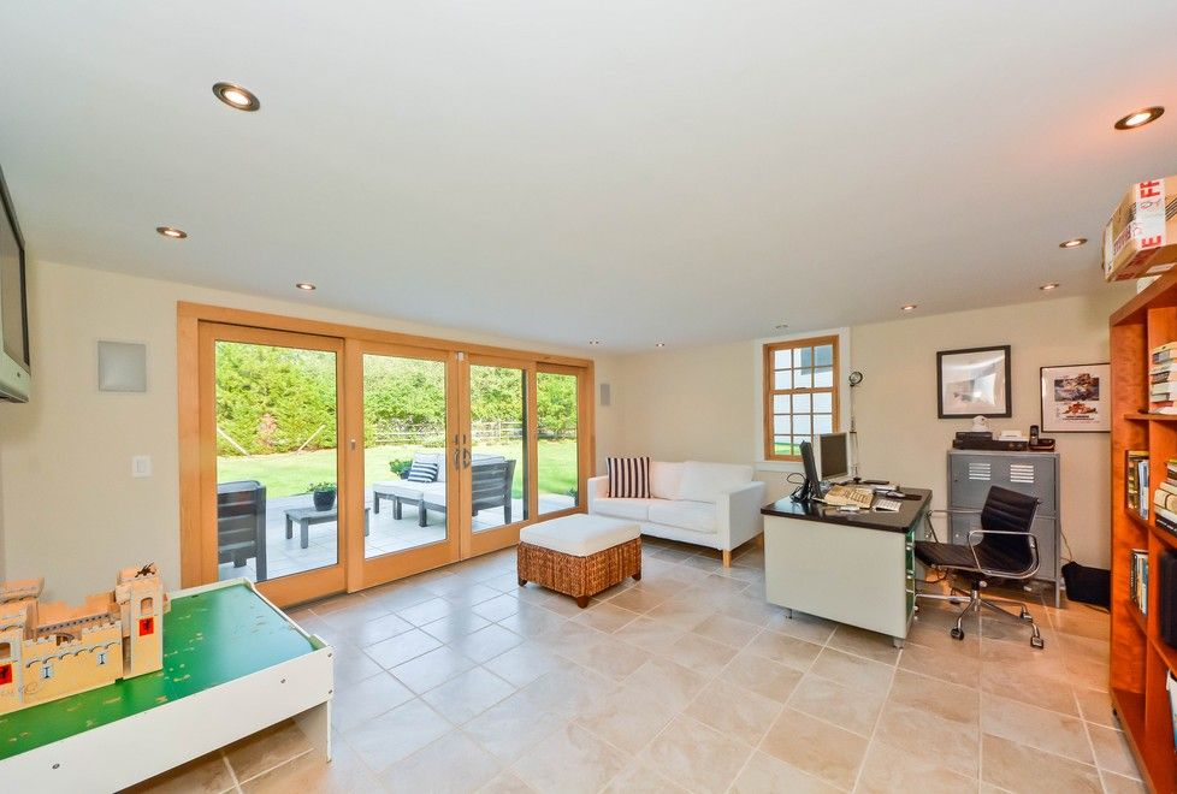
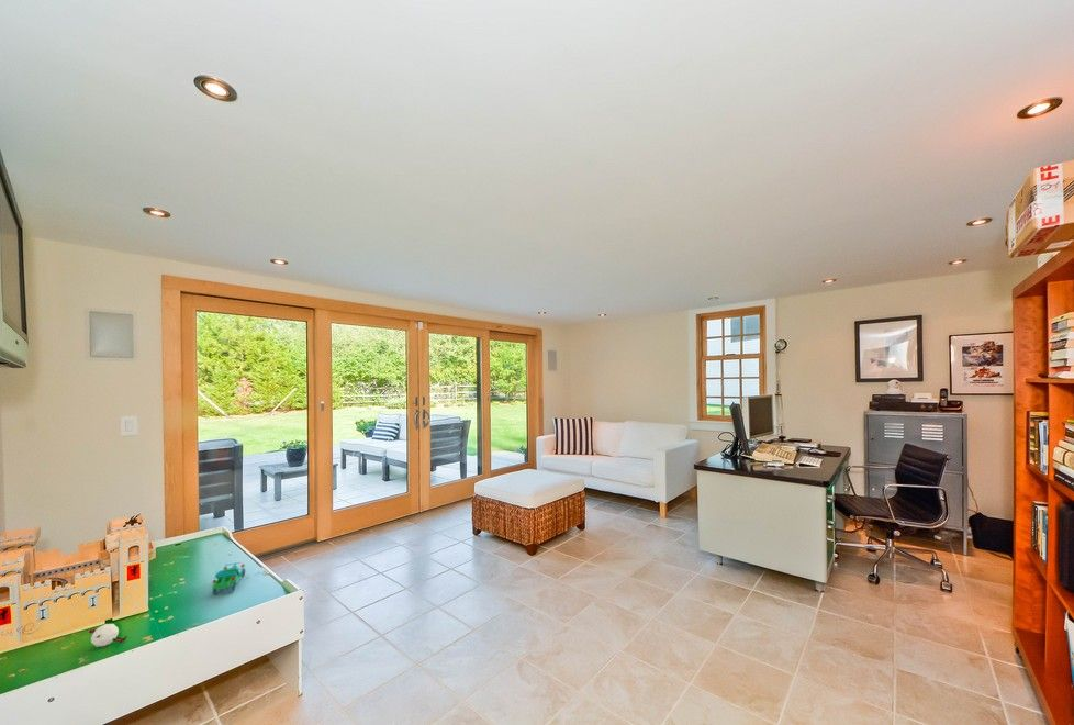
+ toy car [211,562,246,595]
+ toy figure [88,623,128,648]
